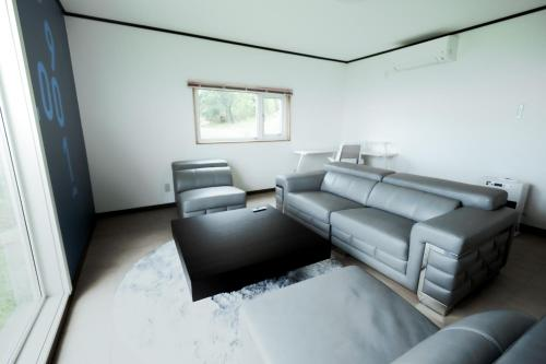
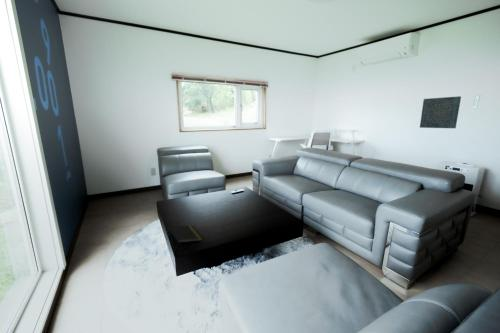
+ notepad [168,225,204,247]
+ wall art [419,95,462,129]
